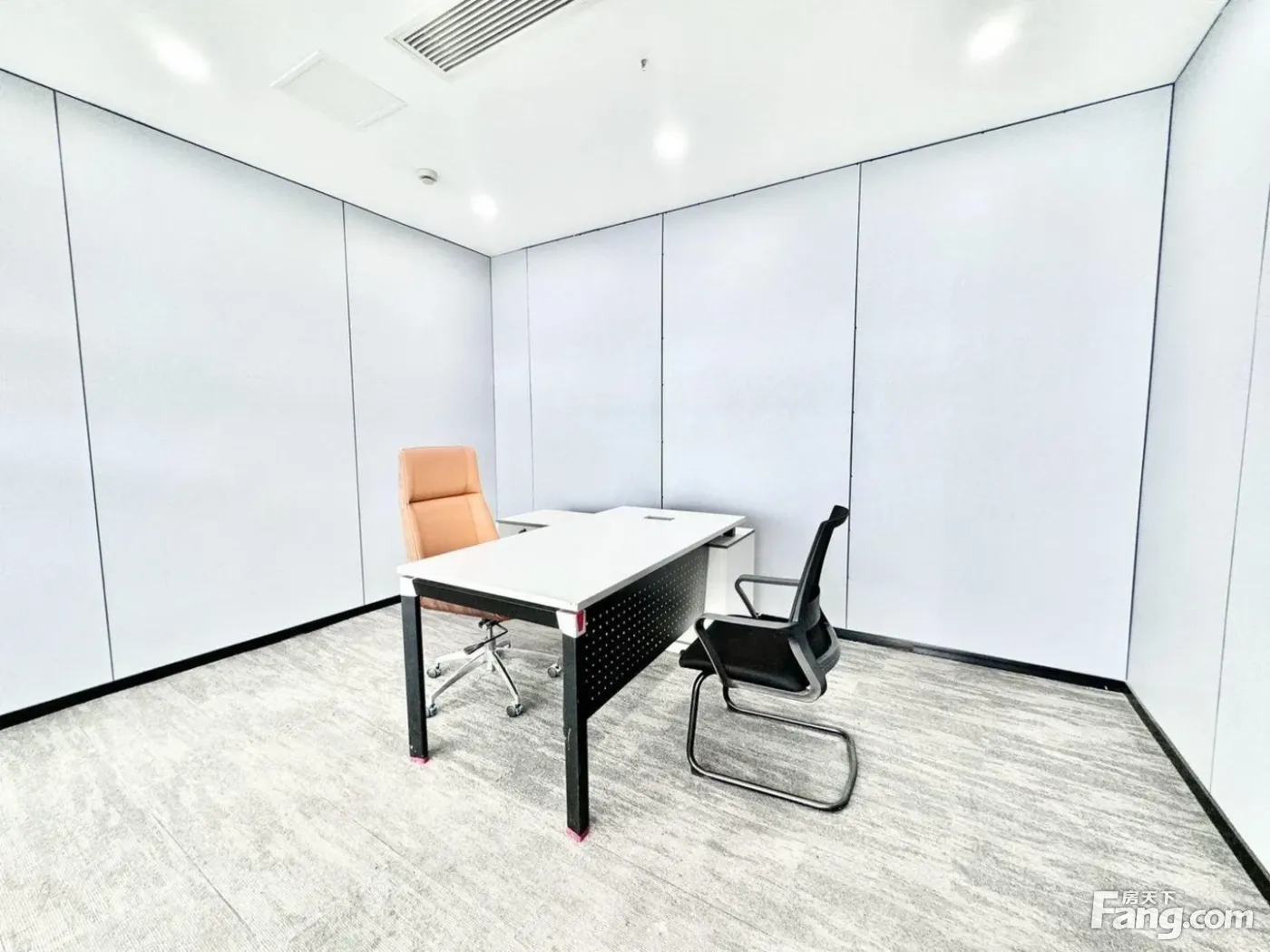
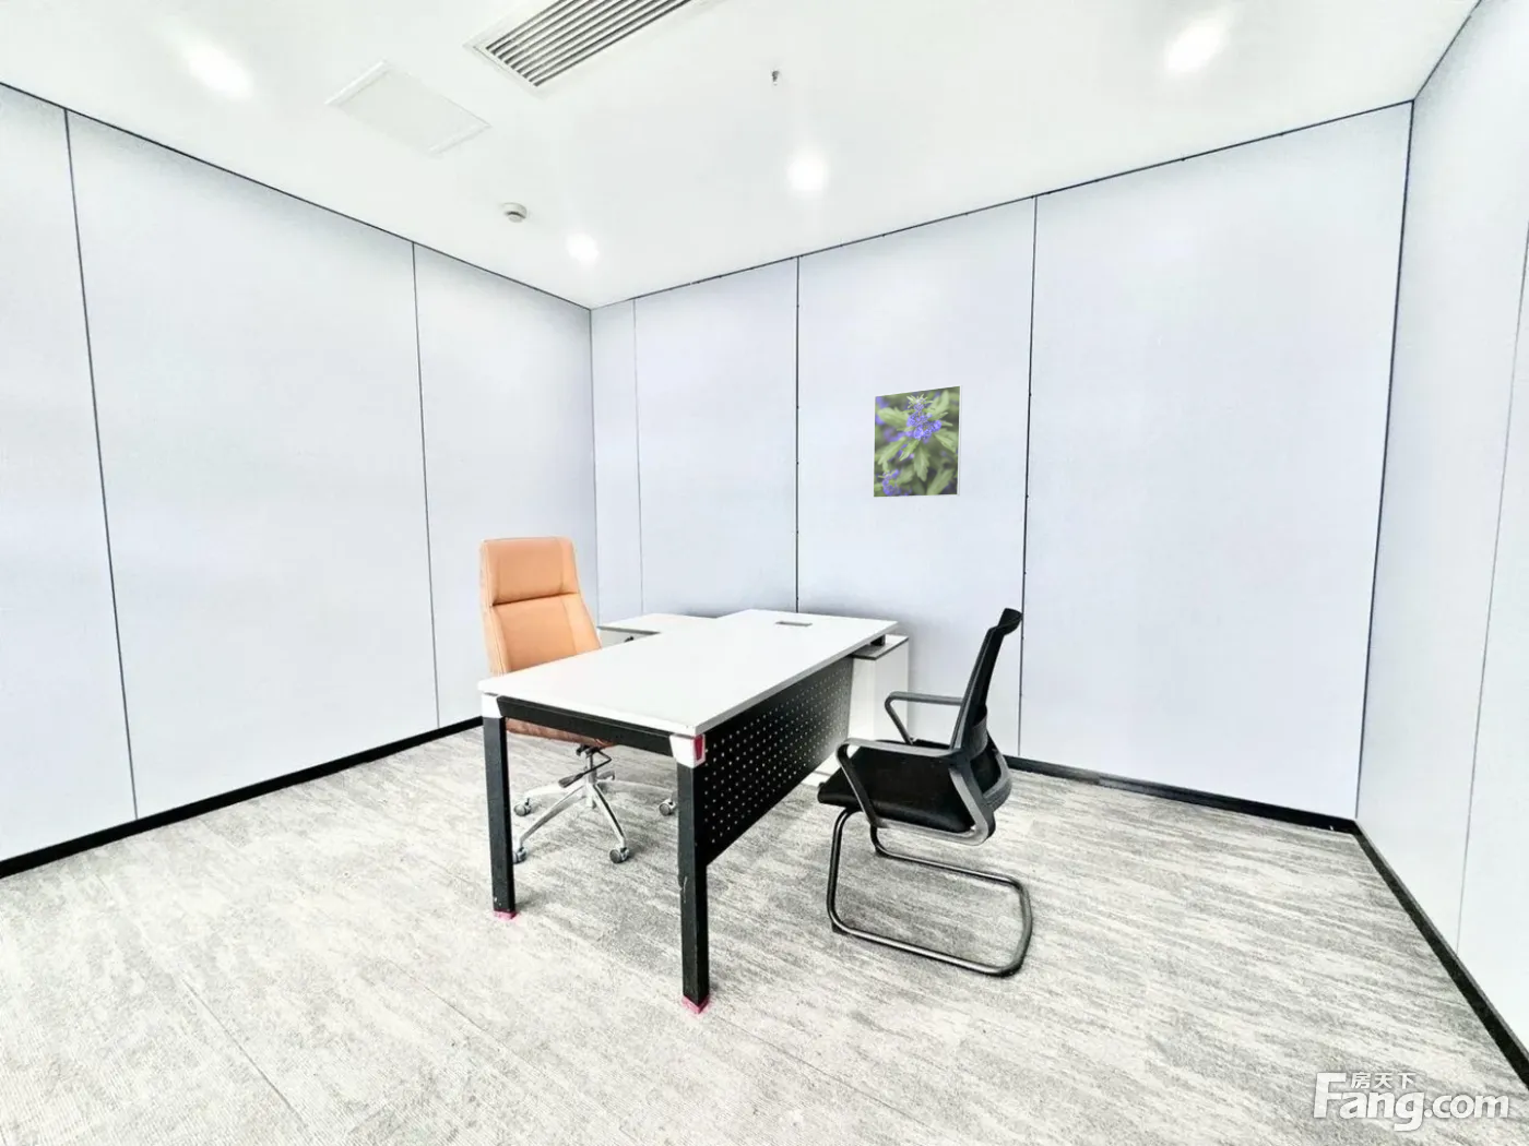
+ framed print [872,384,963,498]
